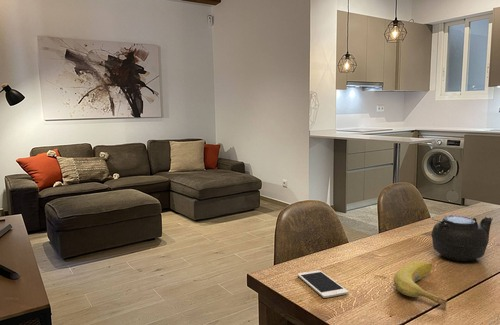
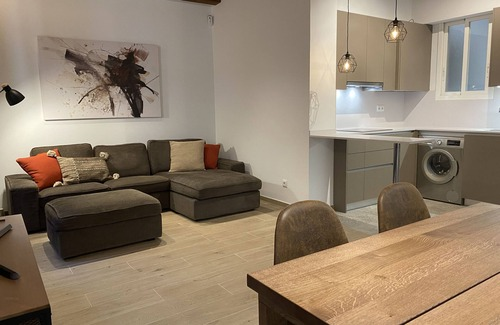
- fruit [393,260,448,310]
- cell phone [296,269,349,299]
- teapot [430,214,494,262]
